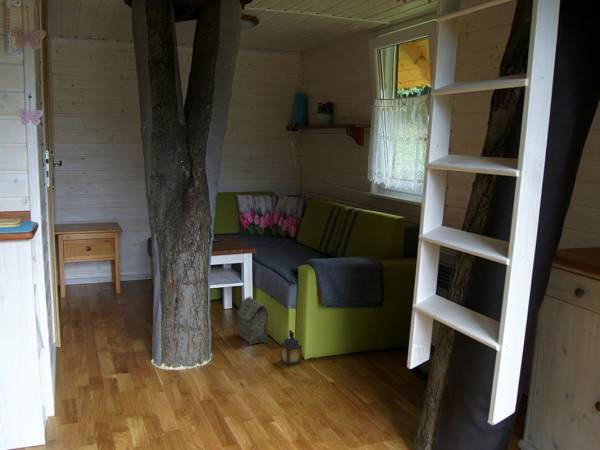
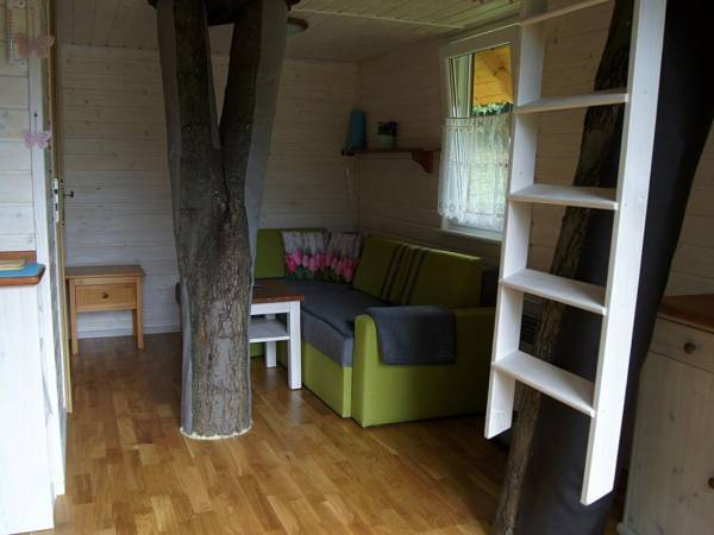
- bag [236,296,269,346]
- lantern [280,329,302,366]
